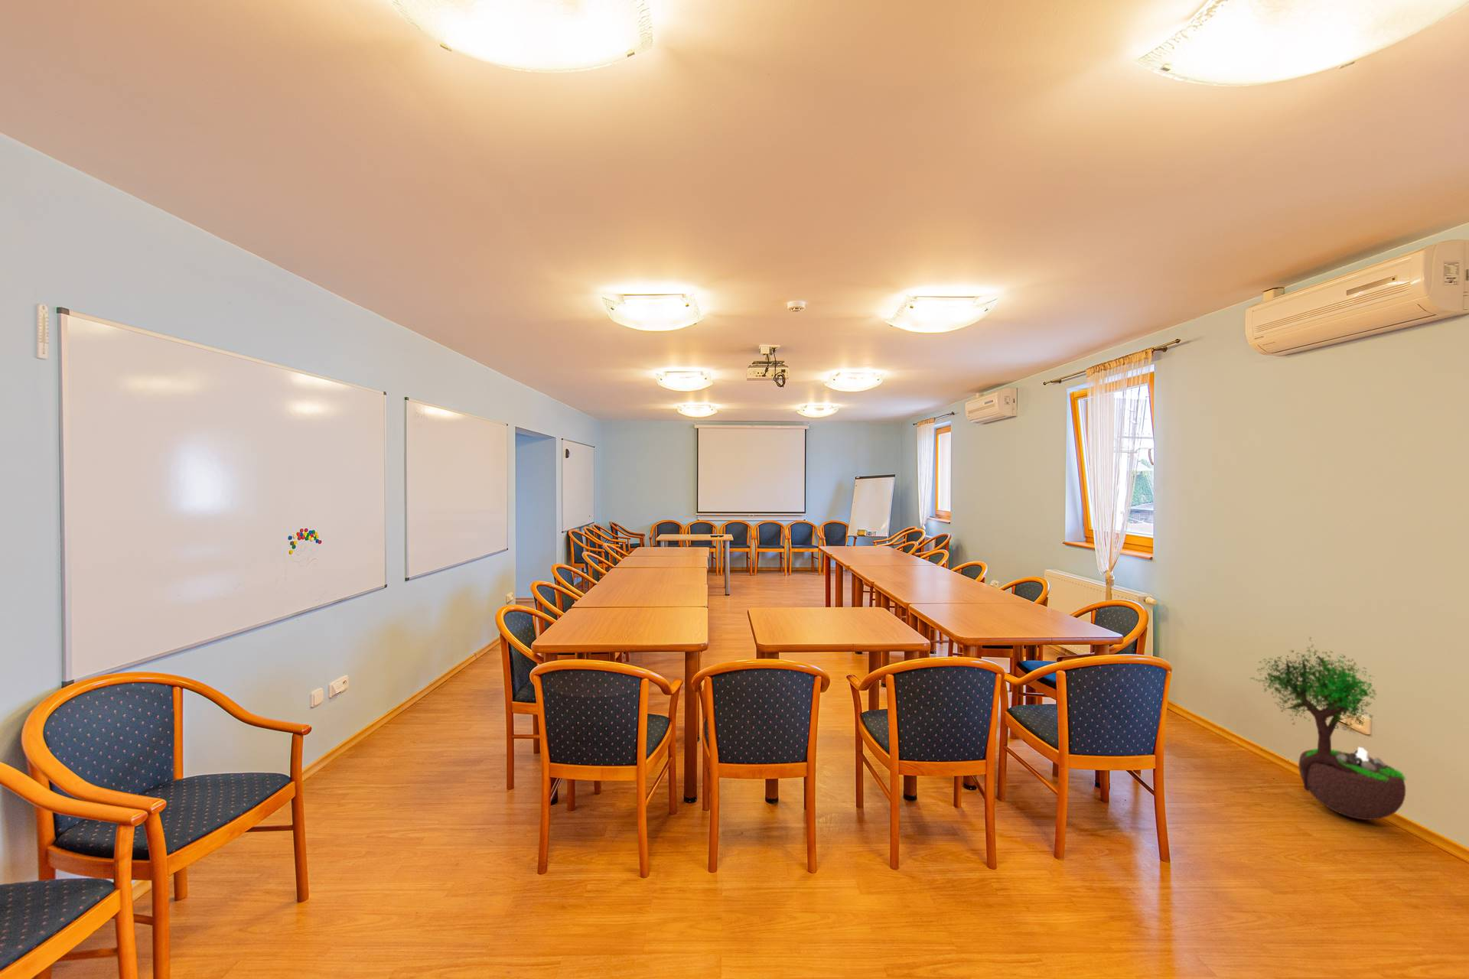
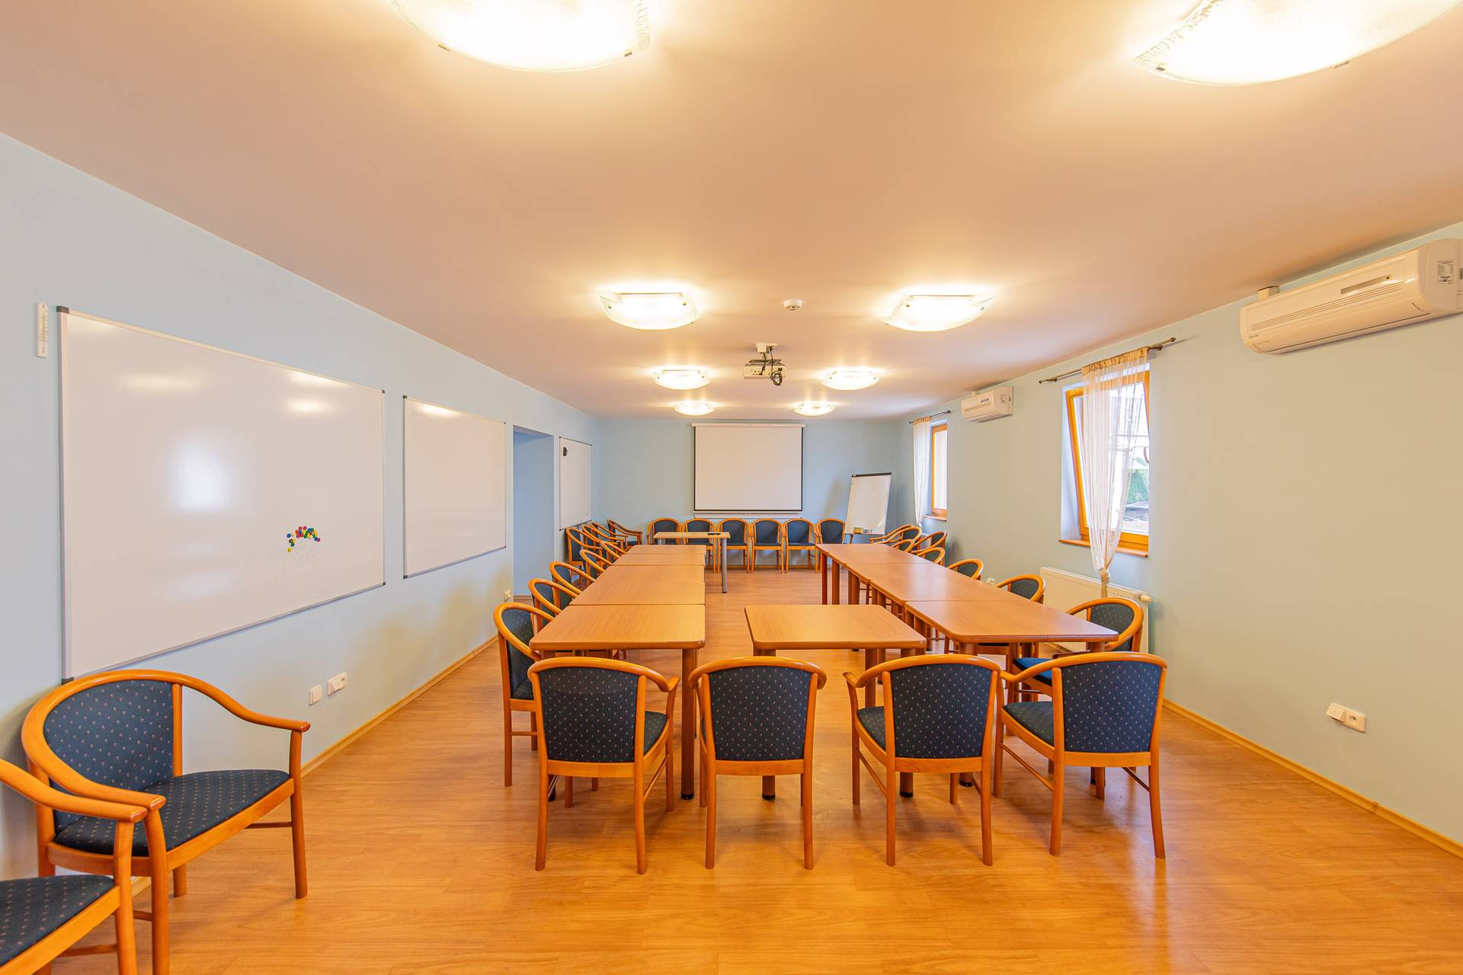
- potted tree [1249,636,1407,821]
